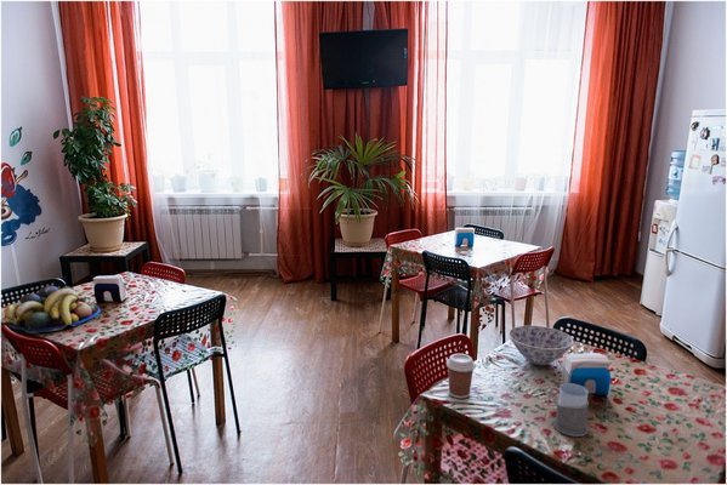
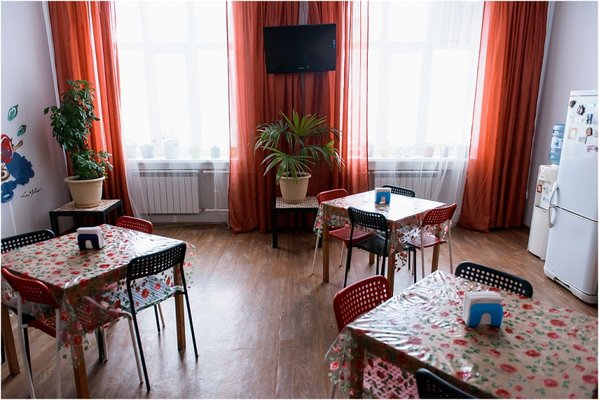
- mug [549,382,590,438]
- coffee cup [445,353,477,399]
- fruit bowl [2,285,101,335]
- bowl [507,325,575,366]
